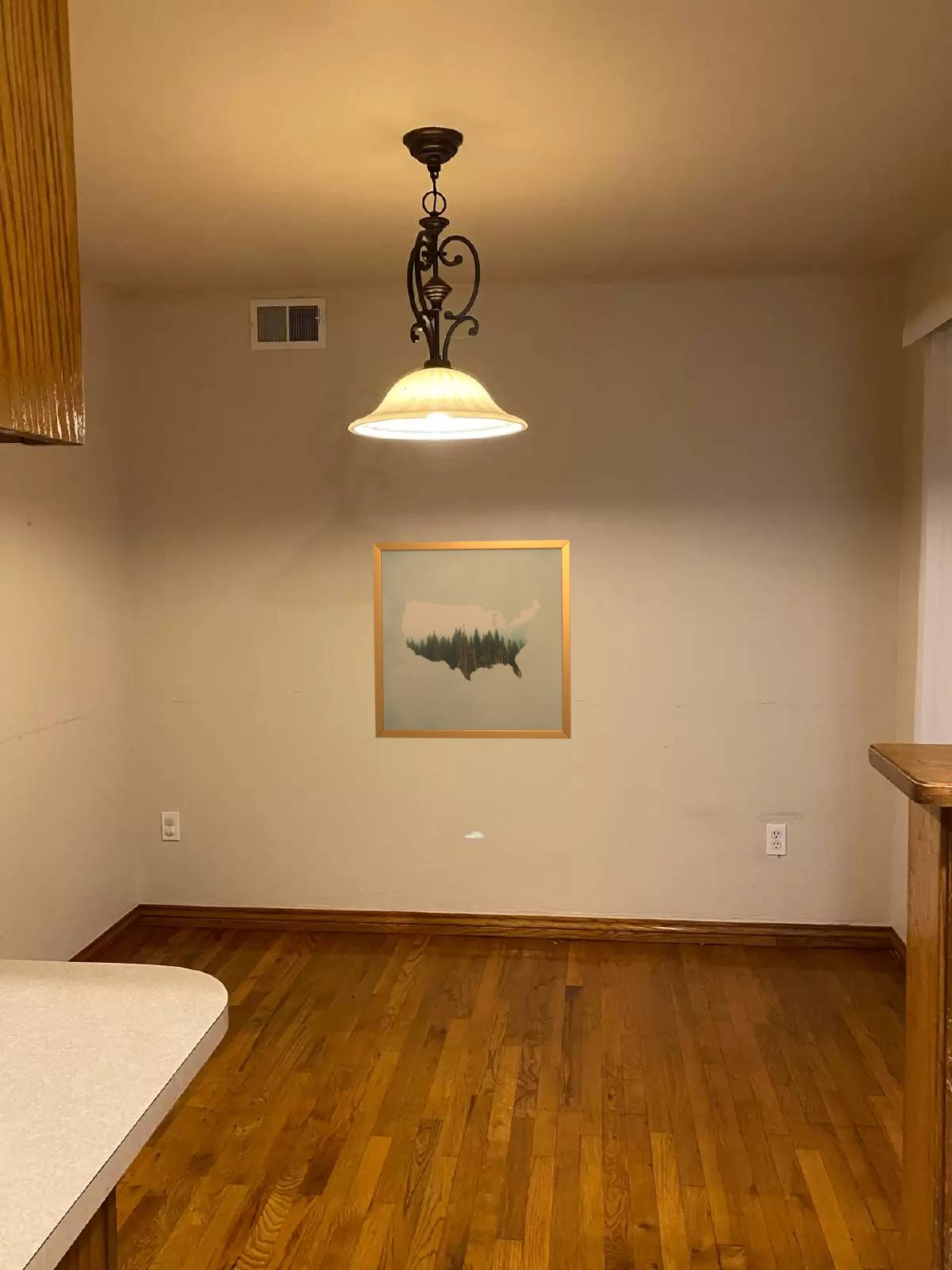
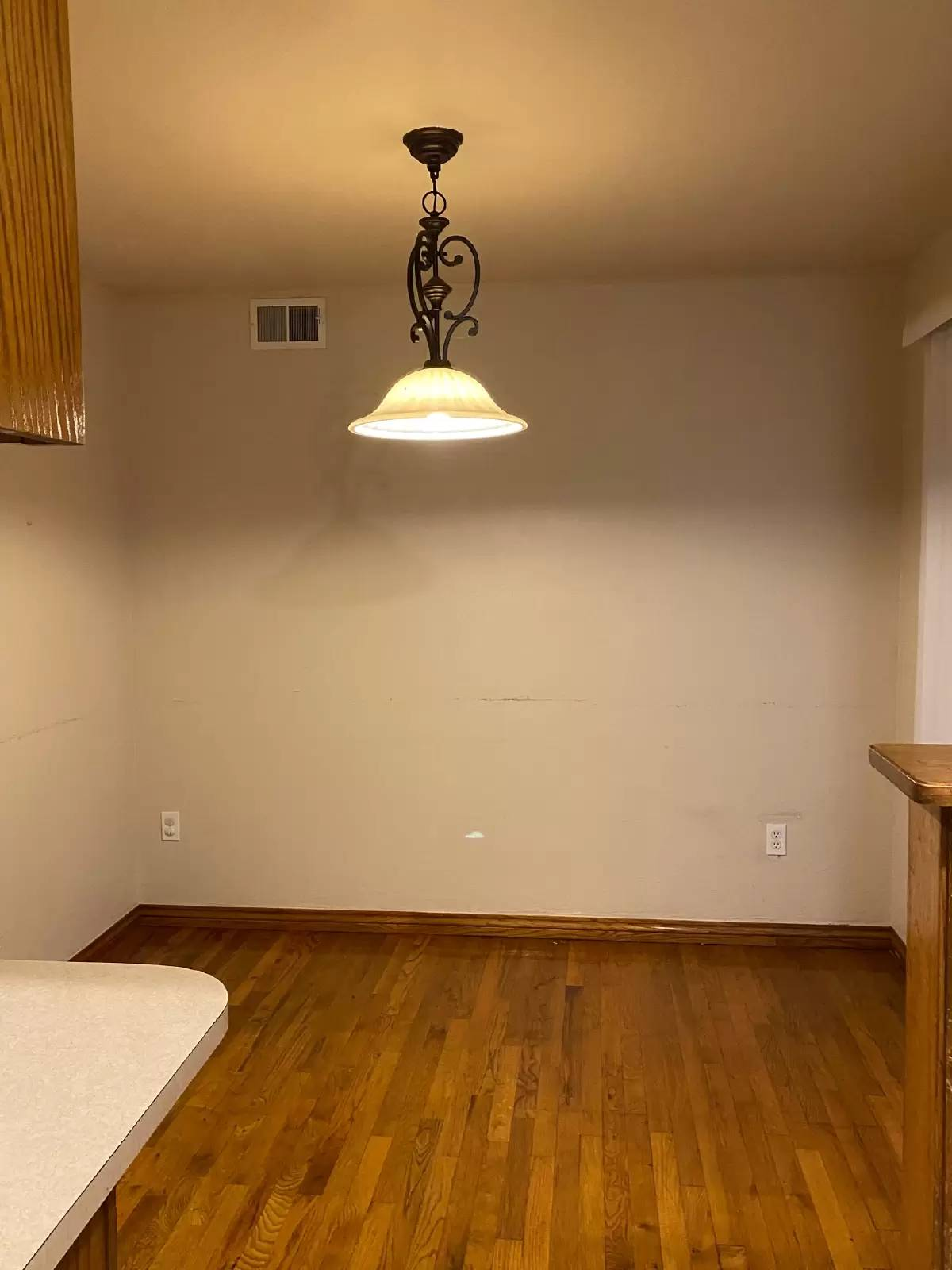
- wall art [372,539,572,740]
